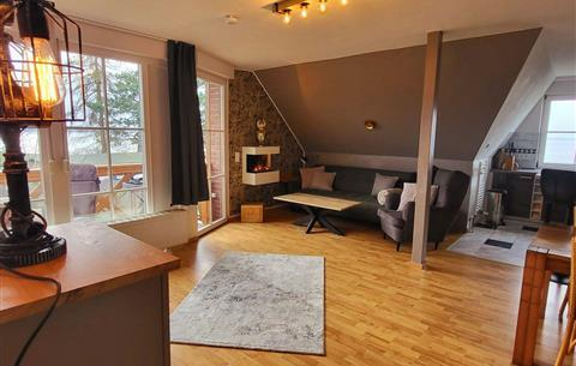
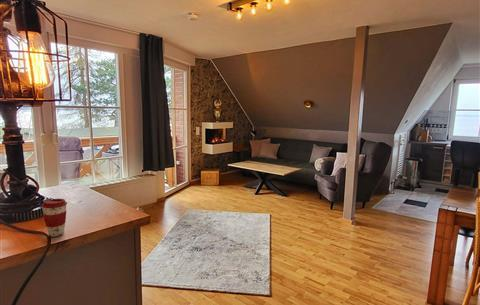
+ coffee cup [40,198,68,238]
